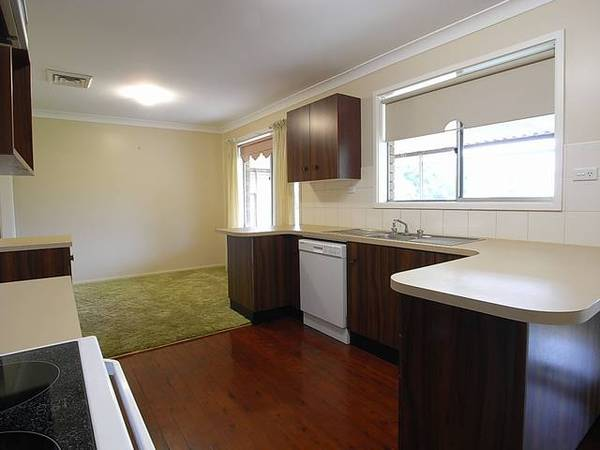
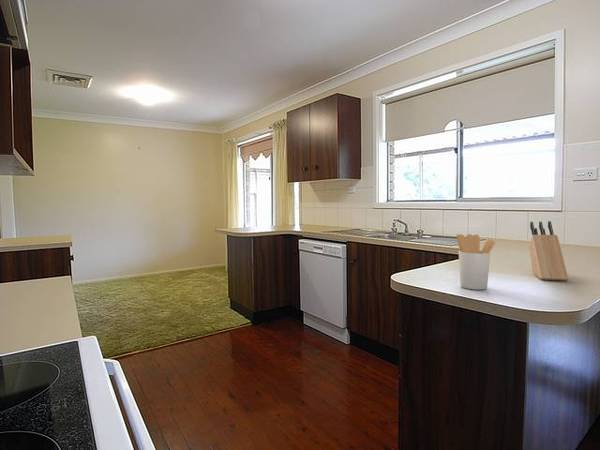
+ knife block [528,220,569,282]
+ utensil holder [456,233,496,291]
